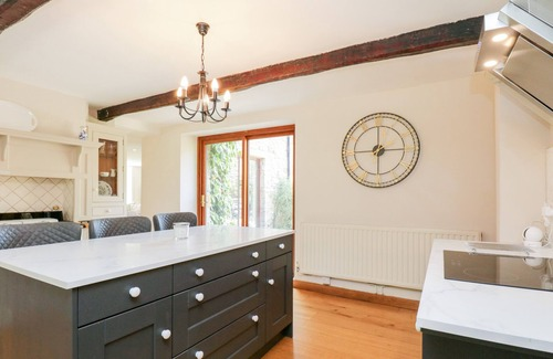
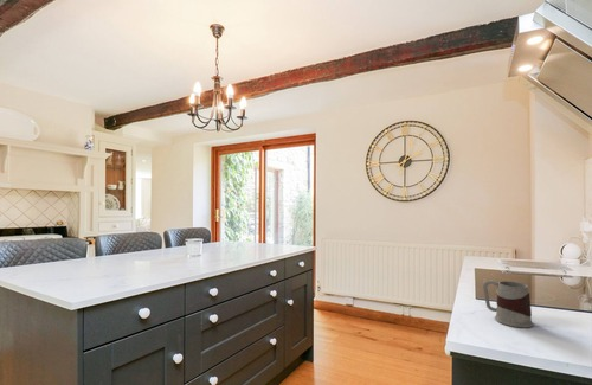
+ mug [482,280,535,329]
